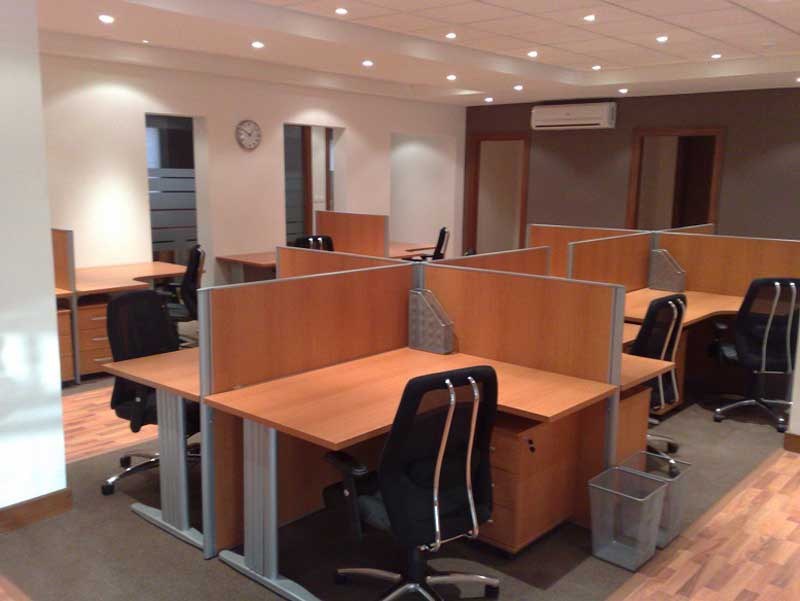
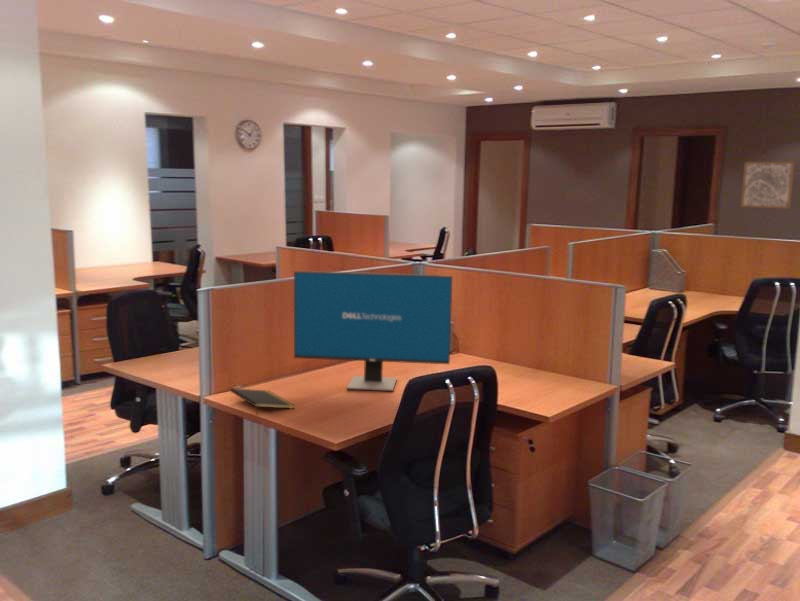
+ notepad [230,387,296,416]
+ computer monitor [293,270,453,392]
+ wall art [740,161,795,210]
